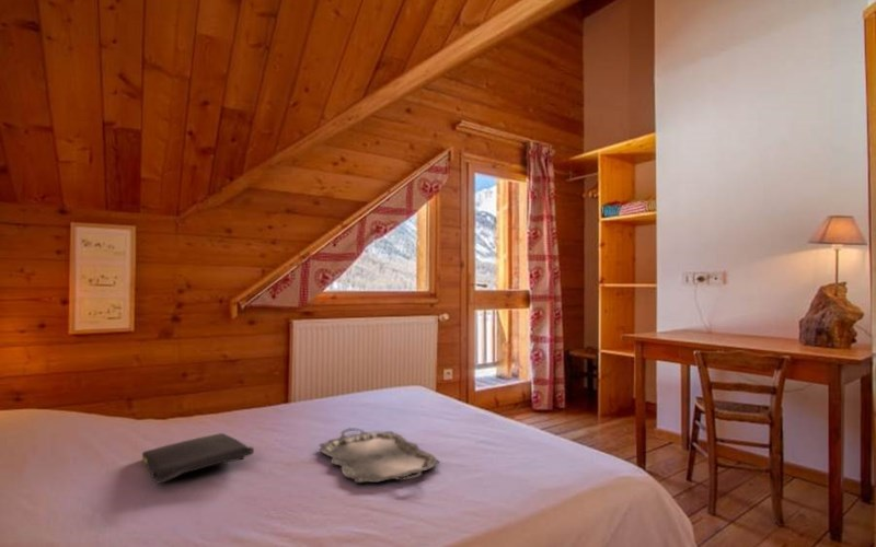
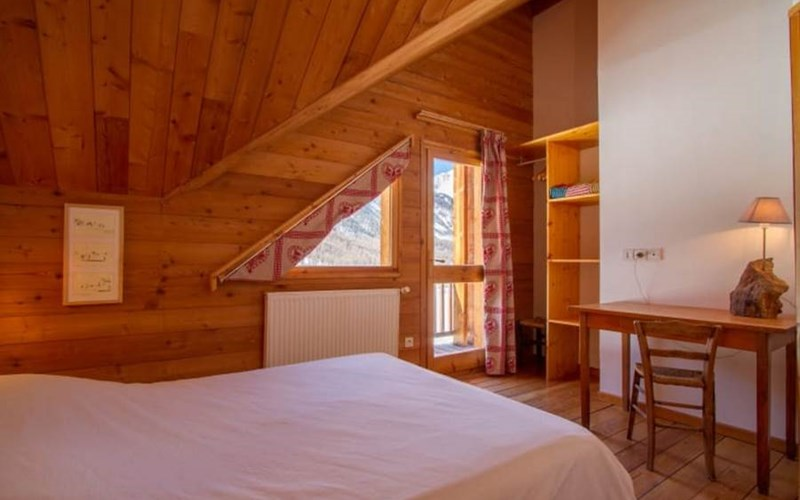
- serving tray [318,427,441,484]
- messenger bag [141,432,255,485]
